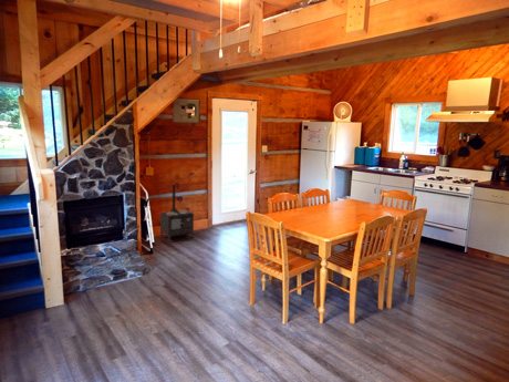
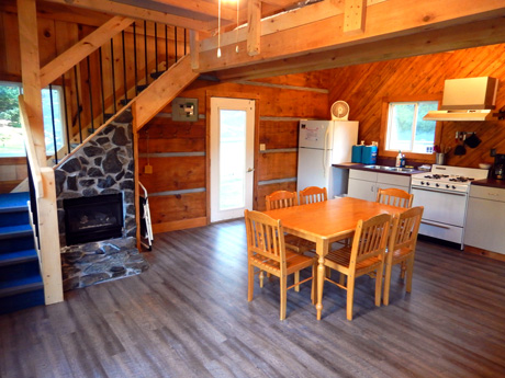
- wood stove [159,184,195,242]
